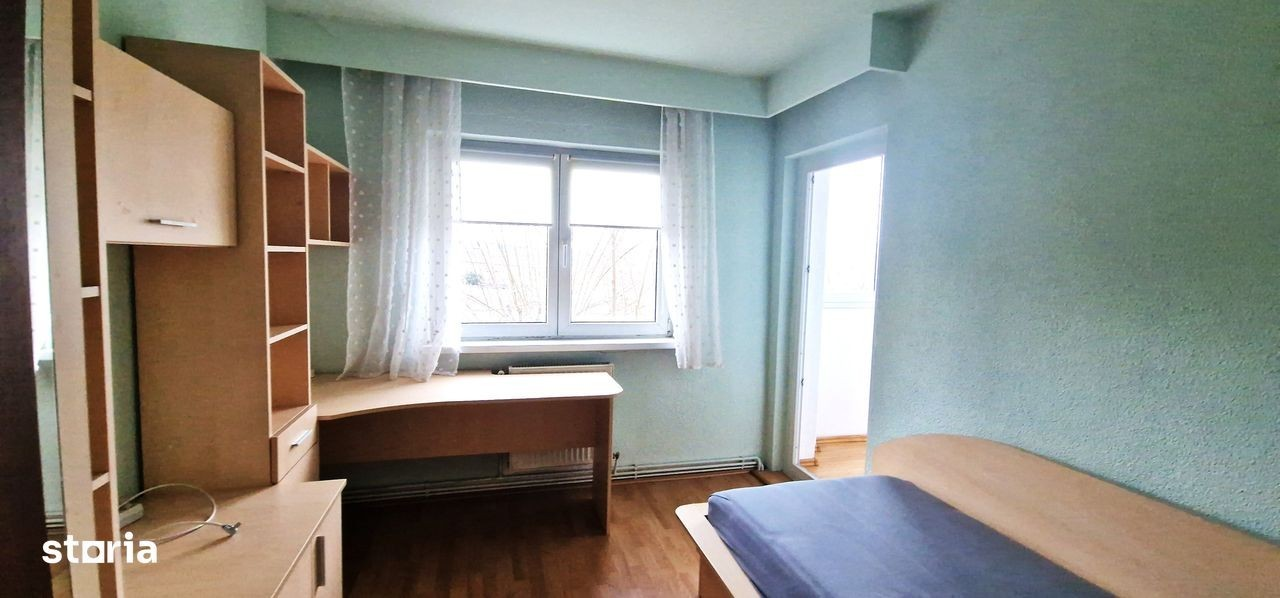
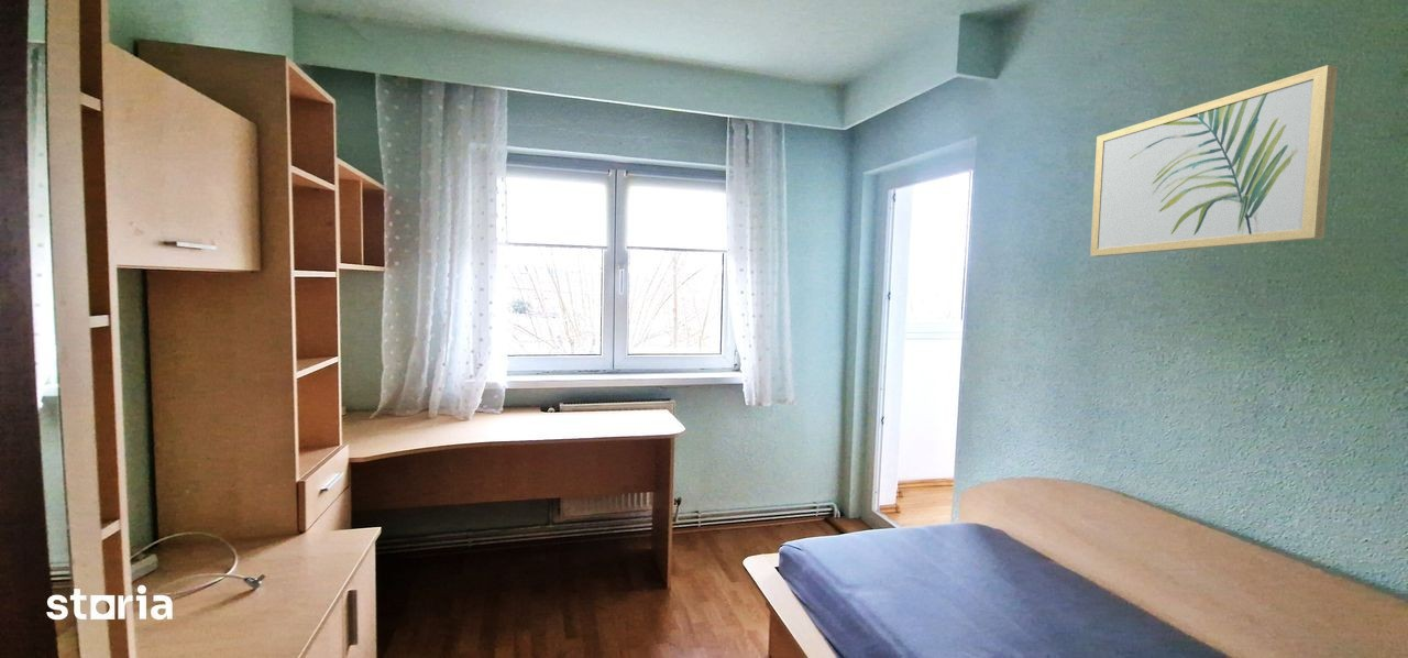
+ wall art [1089,64,1339,257]
